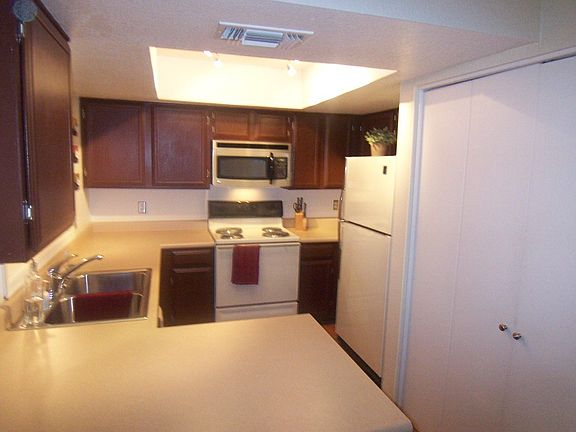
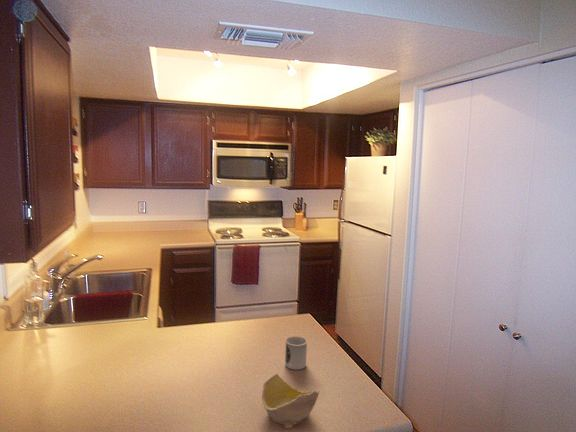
+ bowl [261,373,320,429]
+ cup [284,335,308,371]
